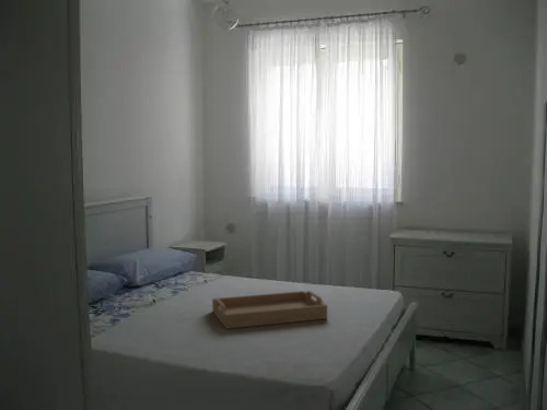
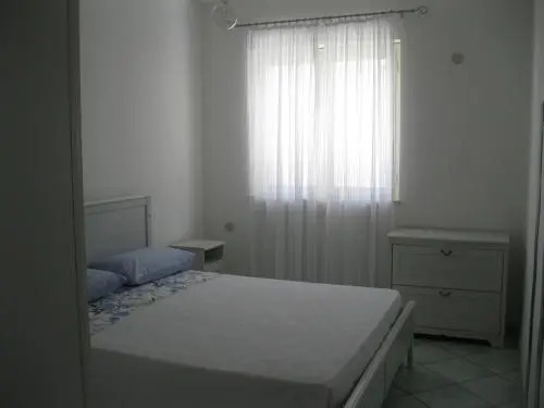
- serving tray [211,290,328,330]
